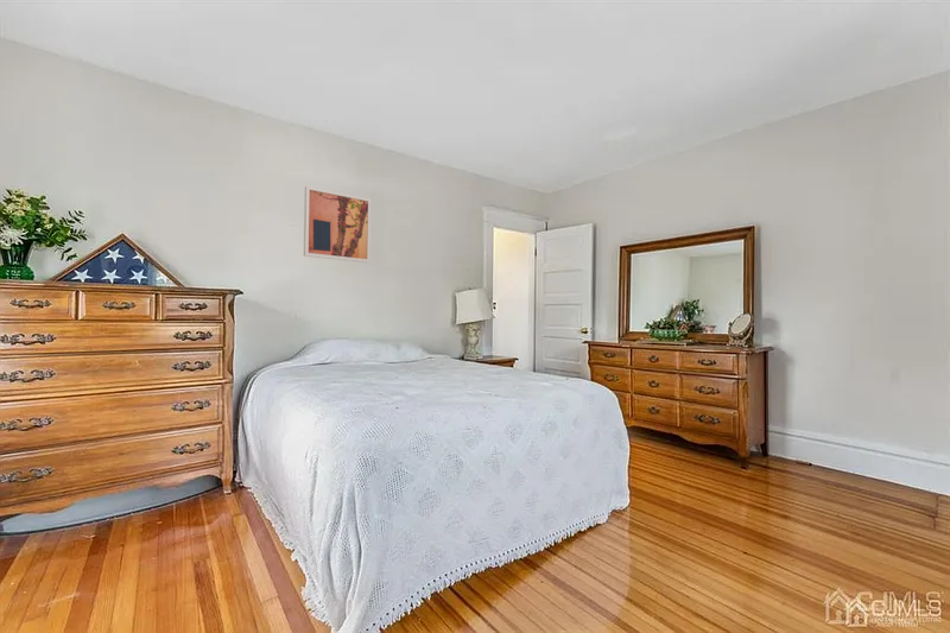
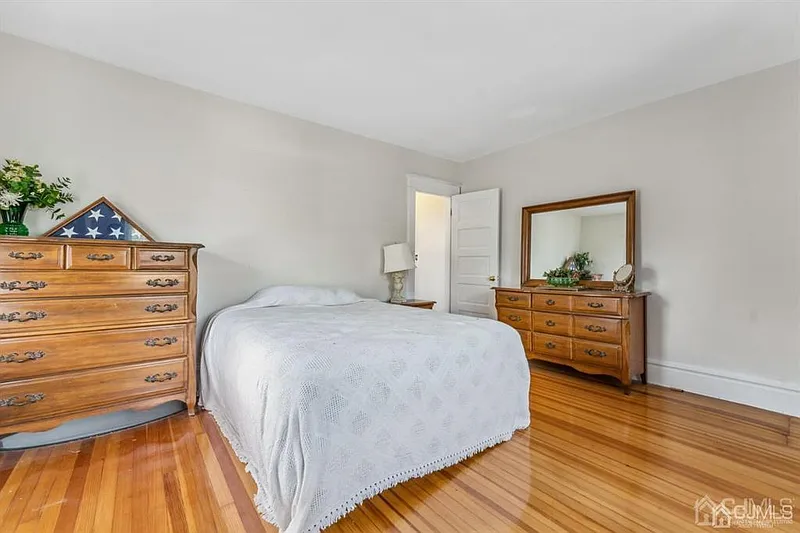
- wall art [303,185,372,264]
